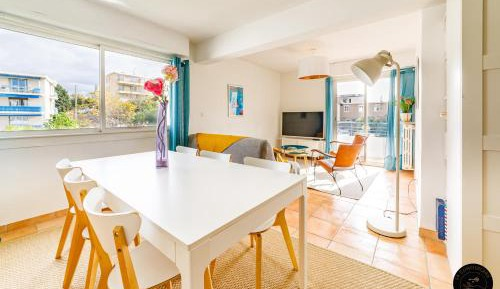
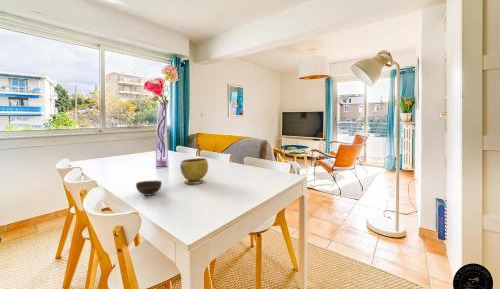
+ bowl [179,157,209,185]
+ cup [135,179,163,197]
